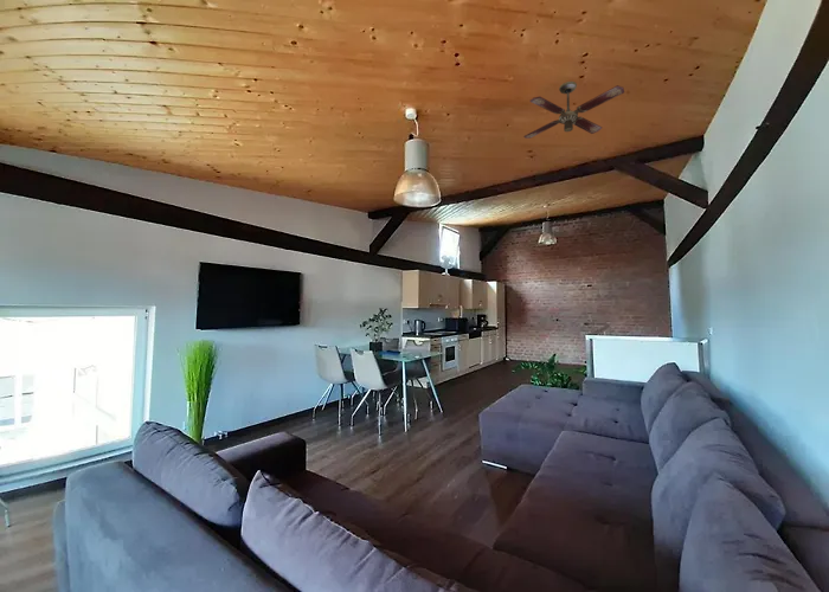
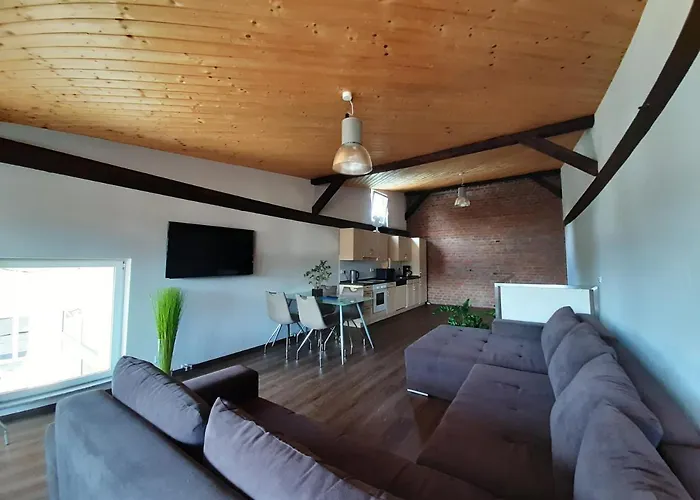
- ceiling fan [522,81,625,140]
